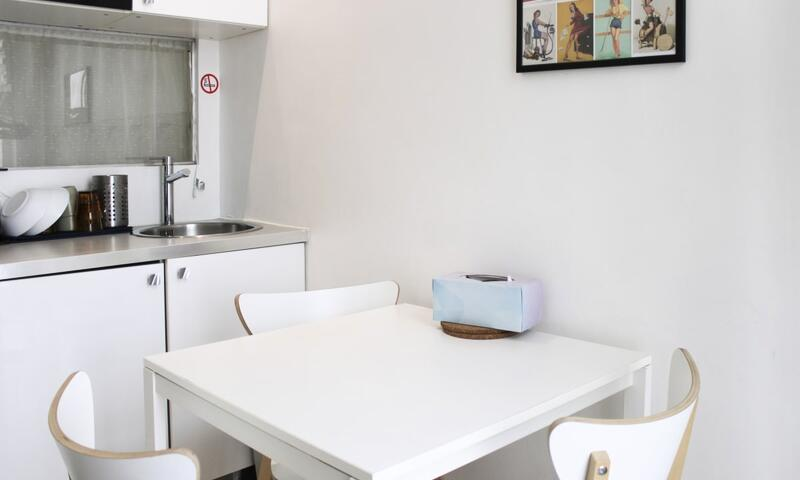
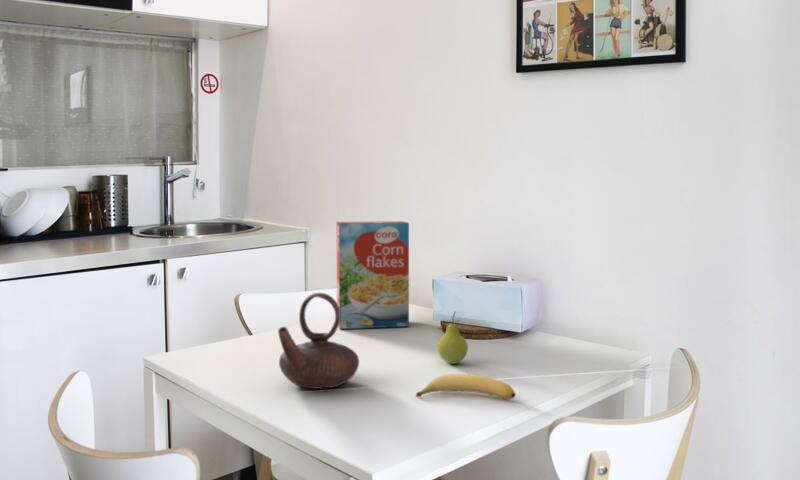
+ teapot [277,292,360,390]
+ cereal box [335,220,410,330]
+ fruit [436,311,469,365]
+ banana [415,373,517,400]
